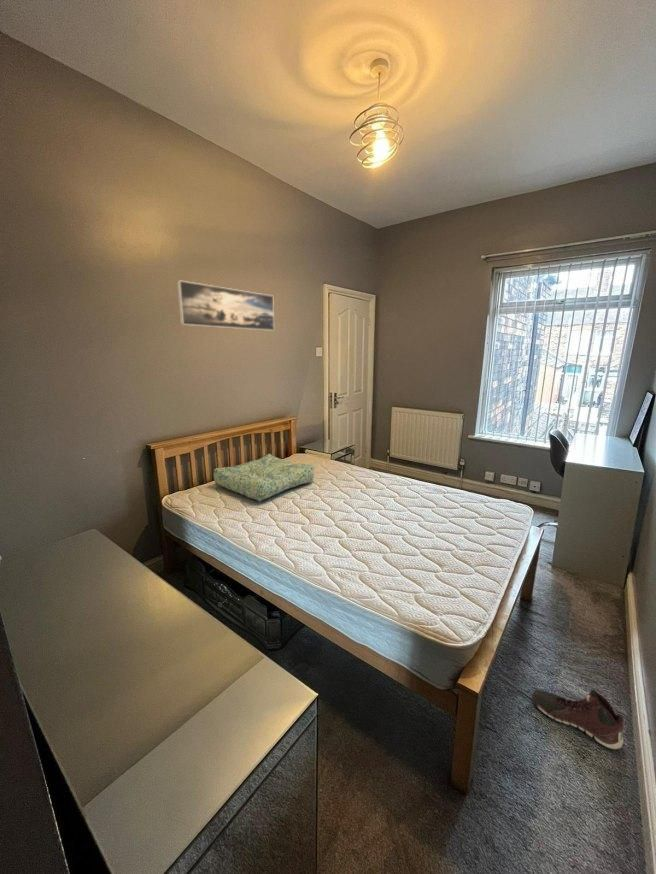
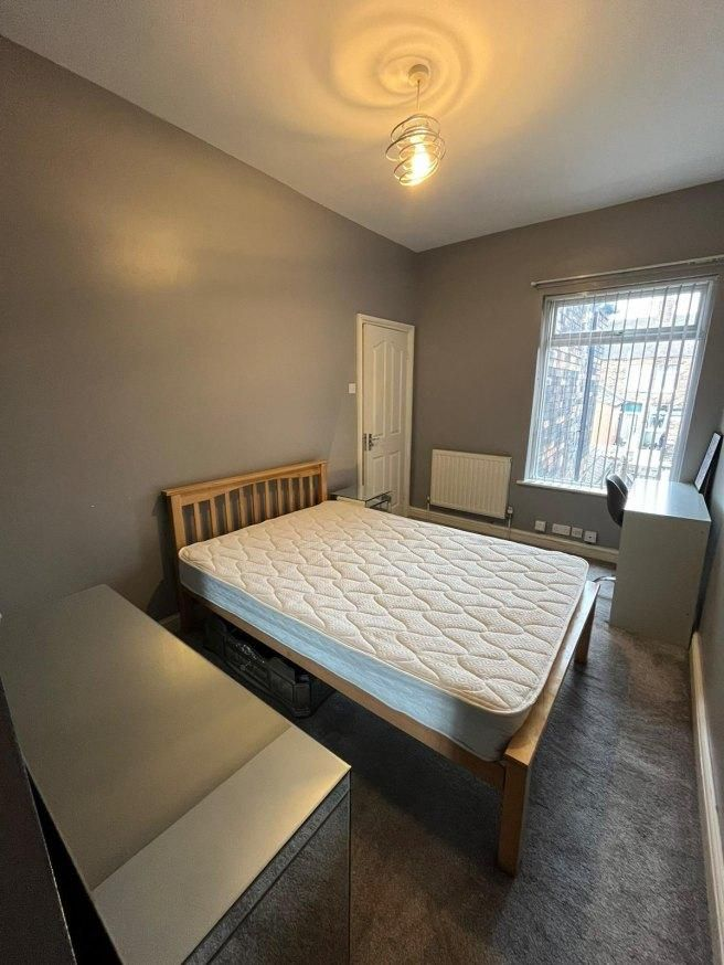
- sneaker [531,689,624,751]
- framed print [176,279,275,332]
- seat cushion [213,453,315,502]
